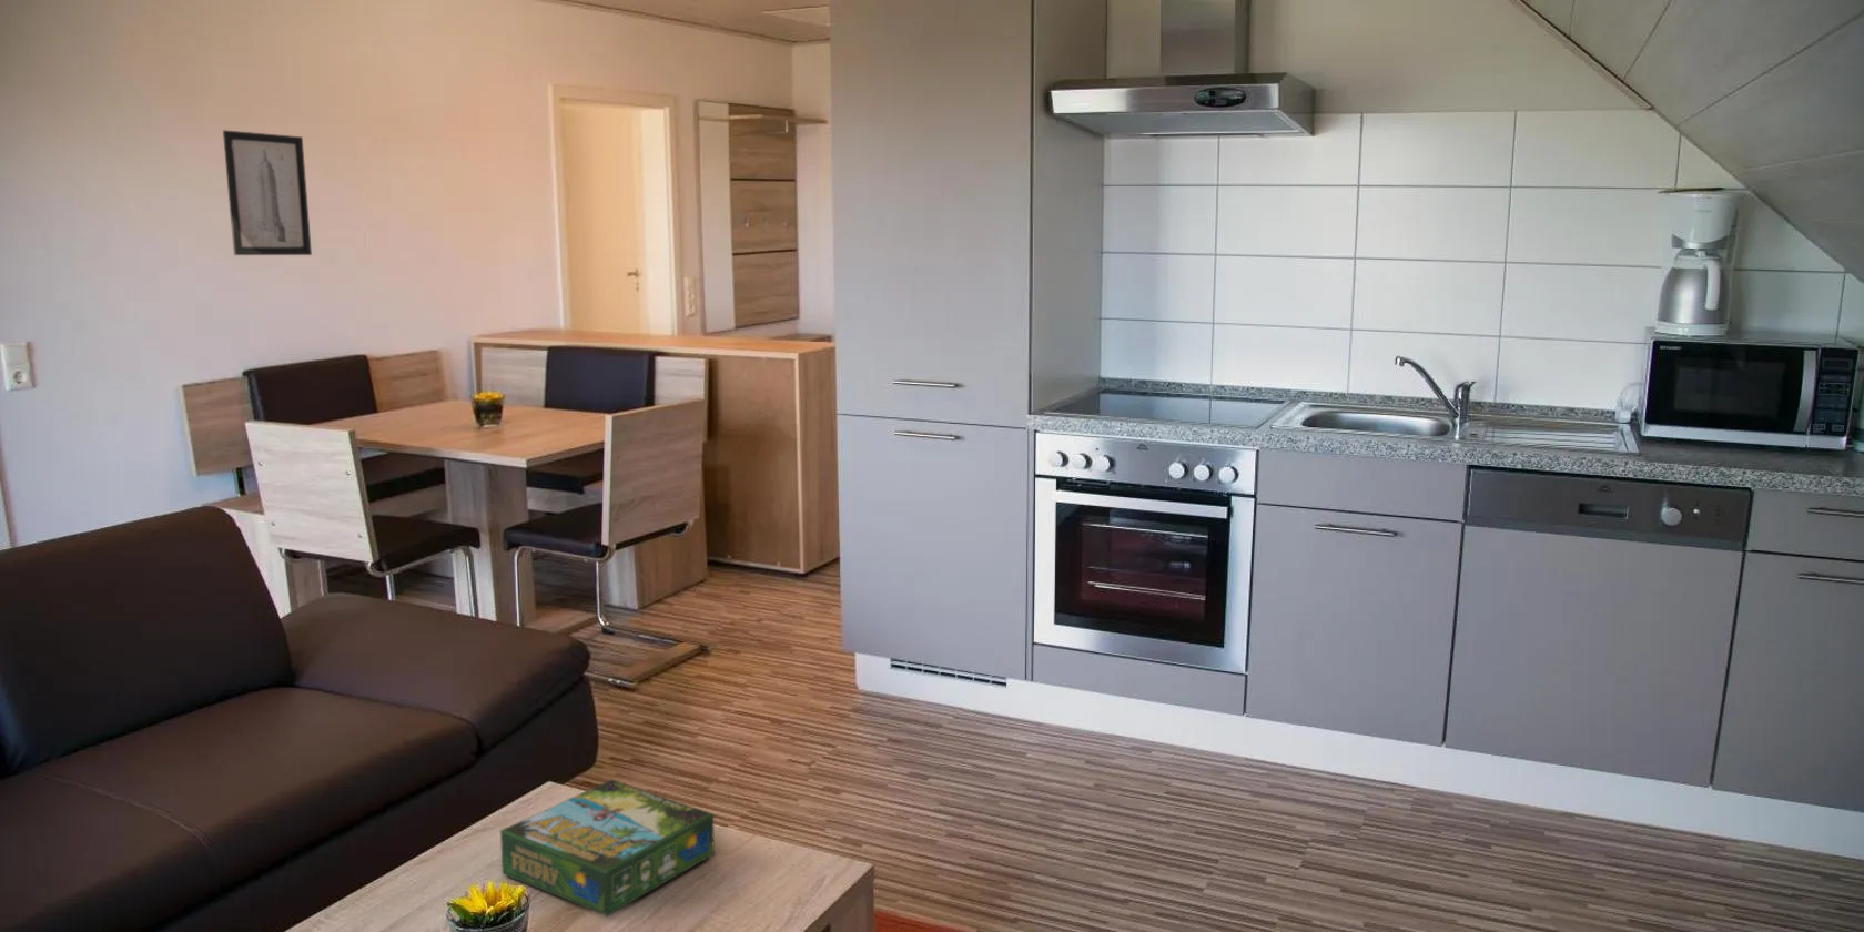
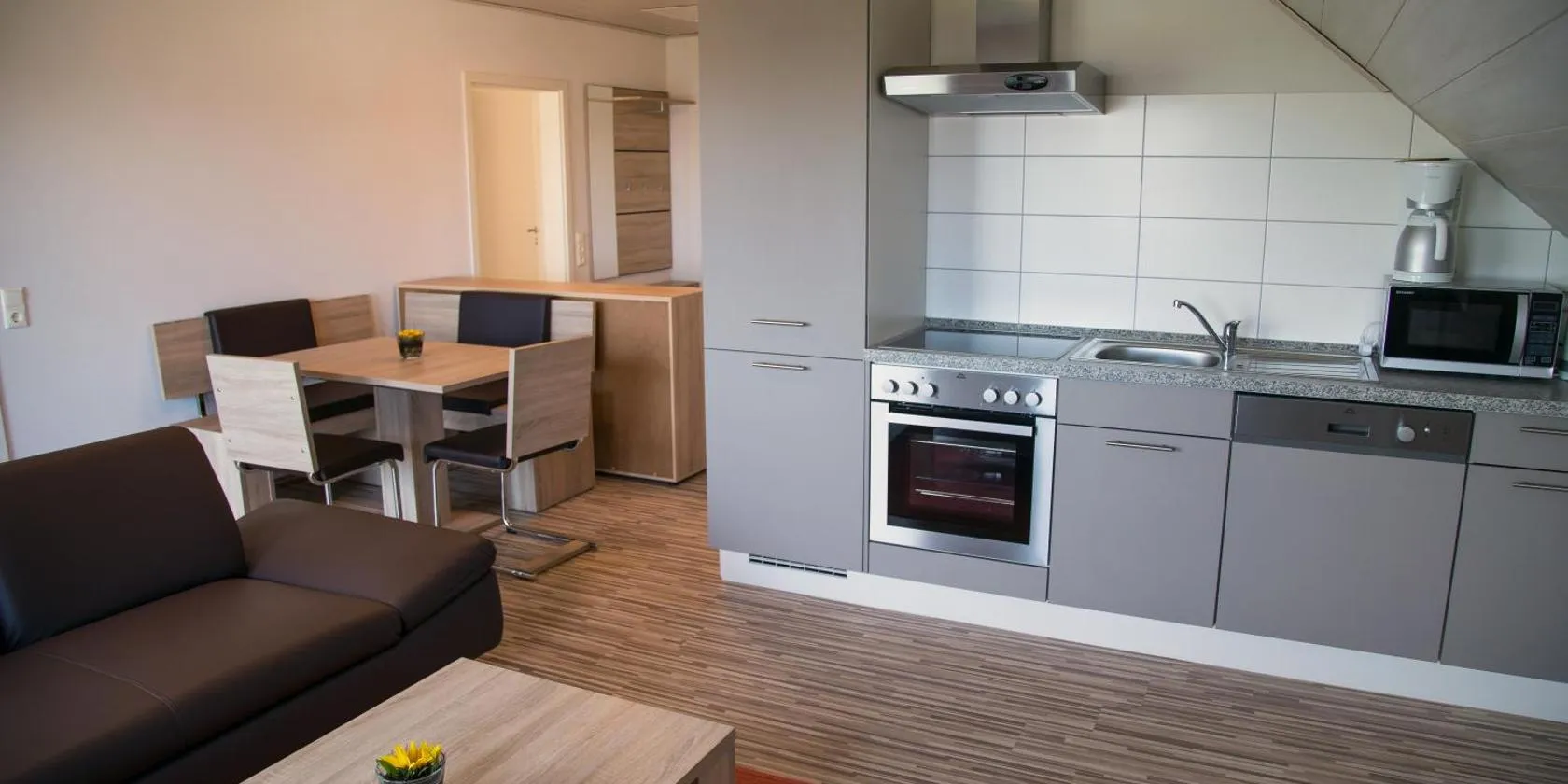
- wall art [222,128,313,257]
- board game [499,777,716,918]
